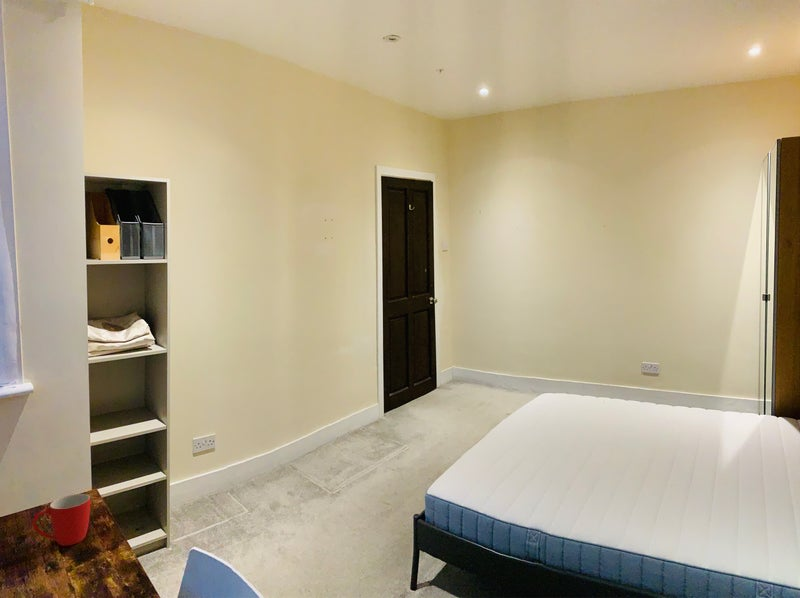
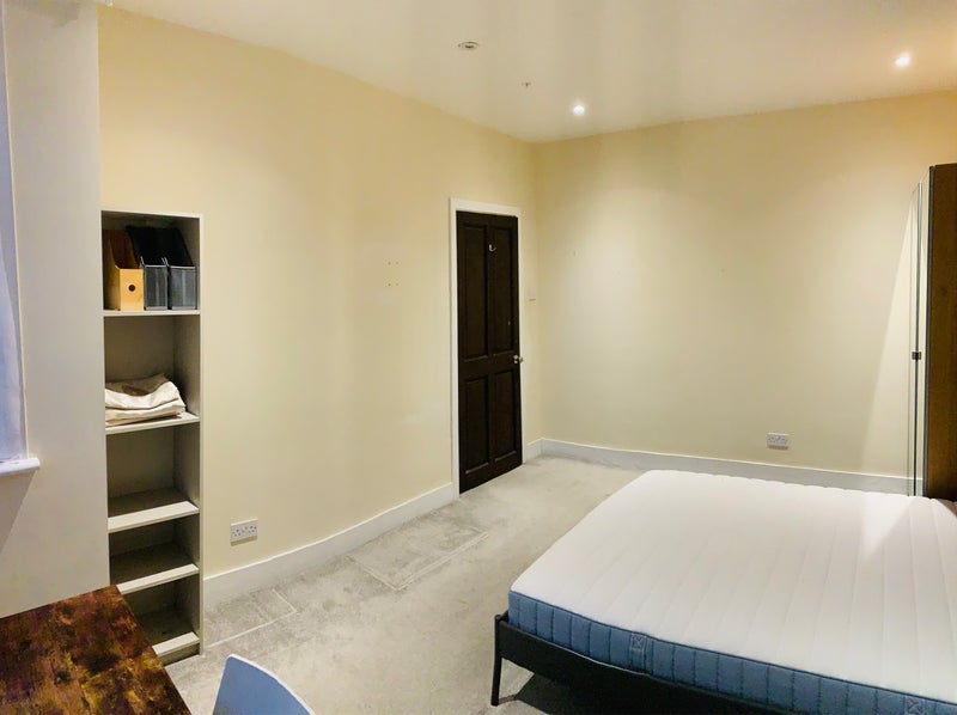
- mug [32,493,91,547]
